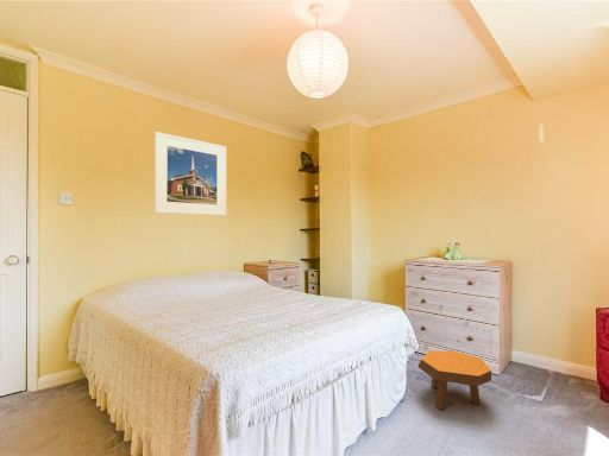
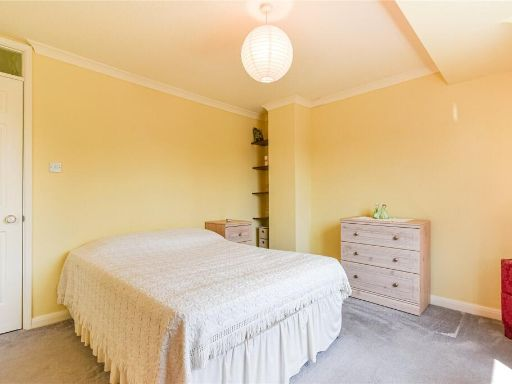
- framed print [153,131,227,216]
- footstool [416,350,492,411]
